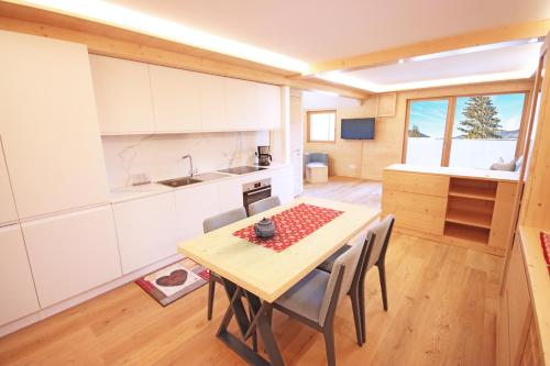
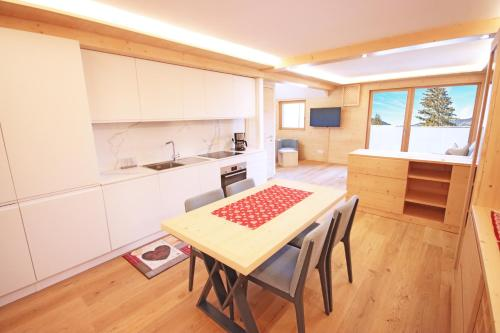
- teapot [252,217,278,240]
